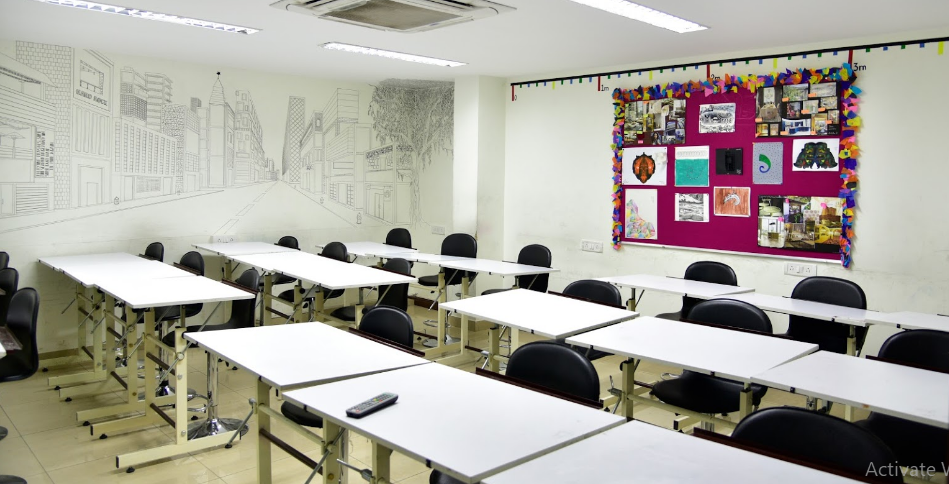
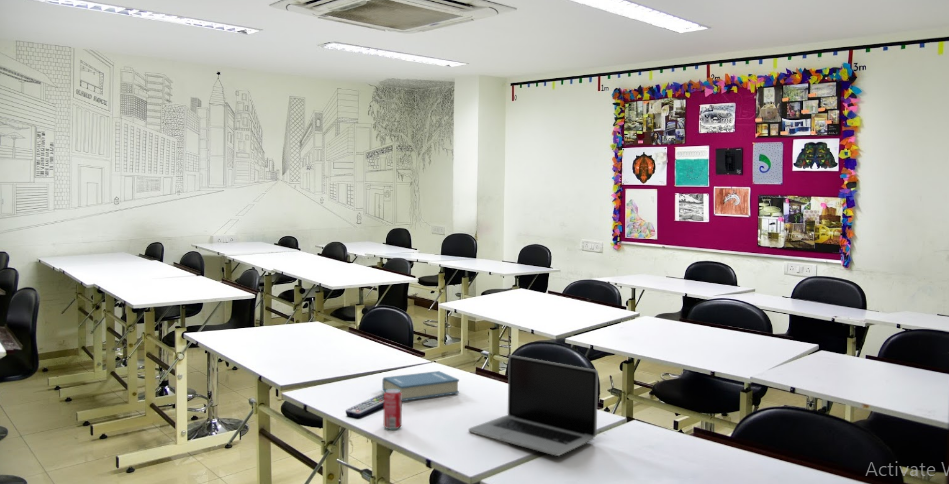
+ laptop [468,354,599,457]
+ beverage can [383,389,403,430]
+ hardback book [382,370,460,402]
